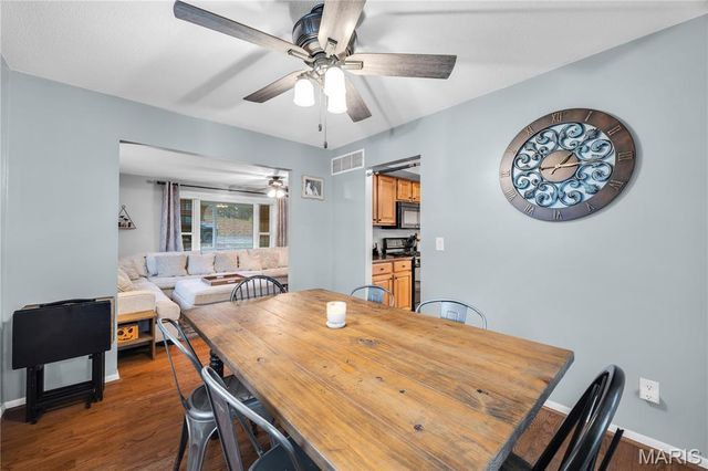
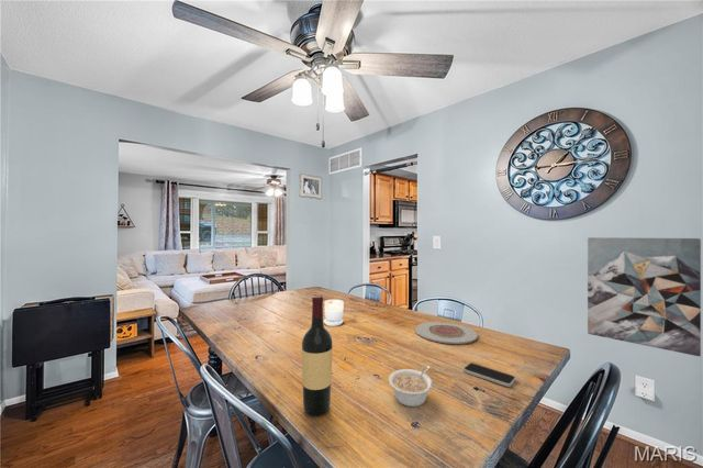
+ smartphone [462,363,516,388]
+ wine bottle [301,294,333,417]
+ legume [388,365,434,408]
+ plate [414,321,479,345]
+ wall art [587,236,702,357]
